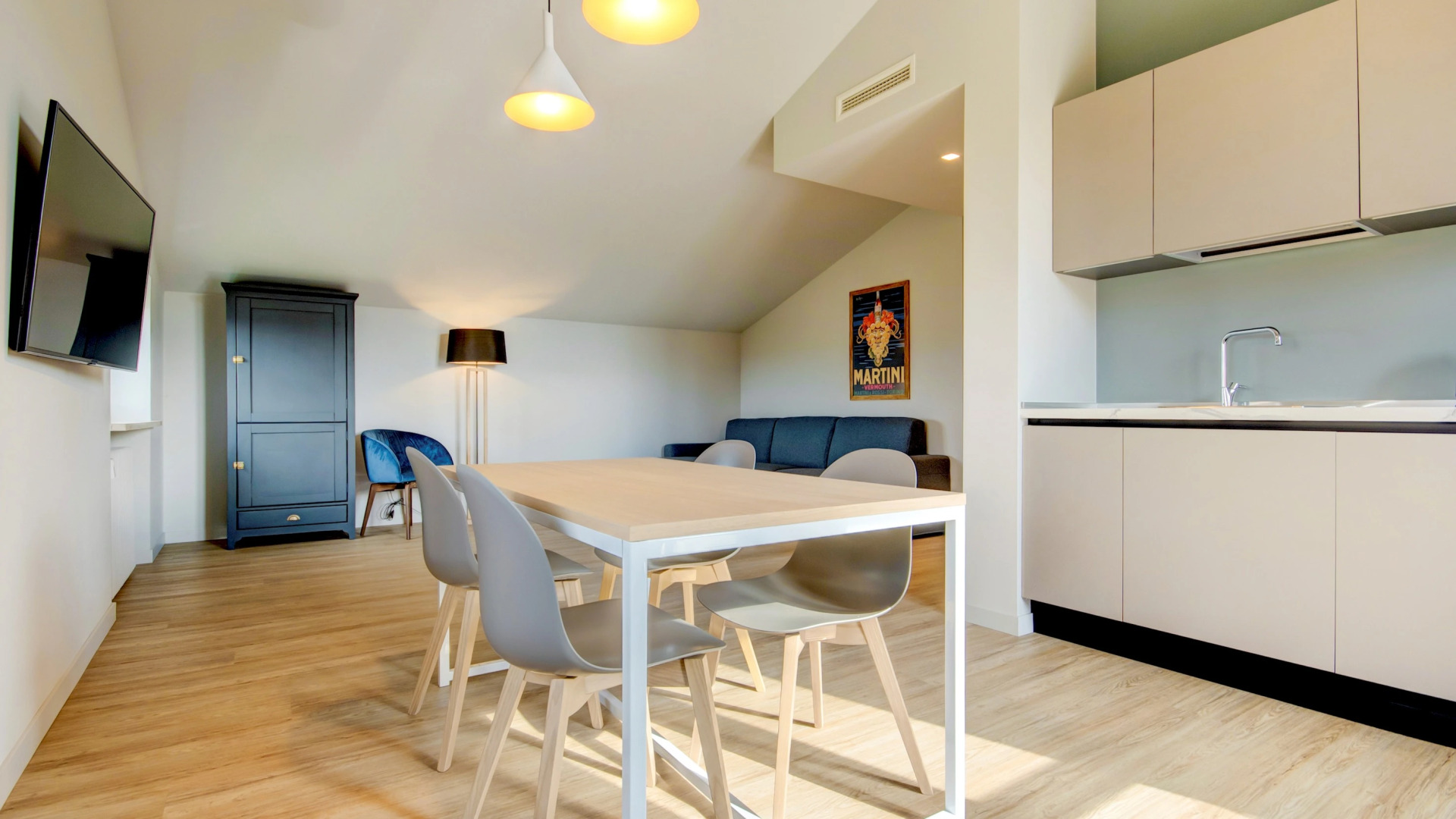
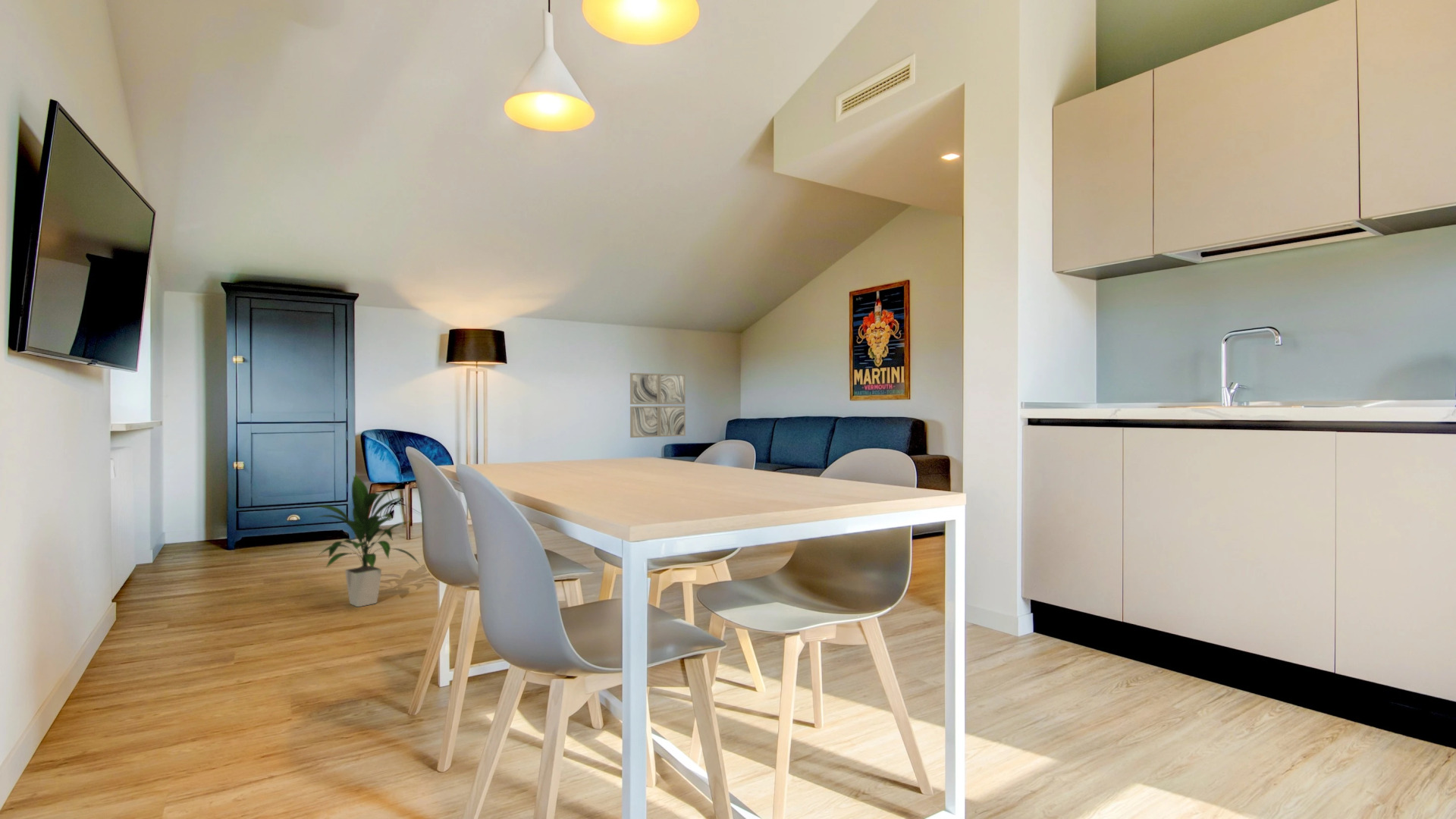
+ wall art [629,372,686,438]
+ indoor plant [311,473,420,607]
